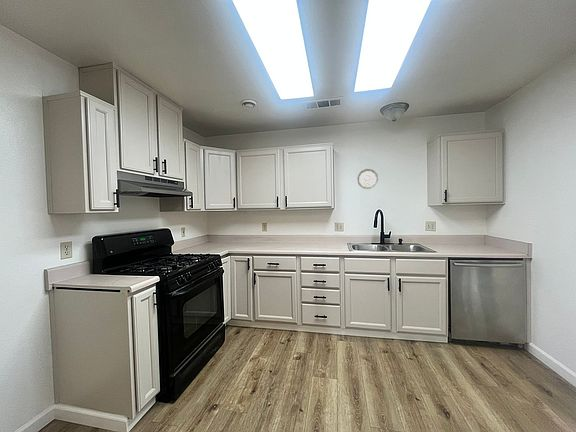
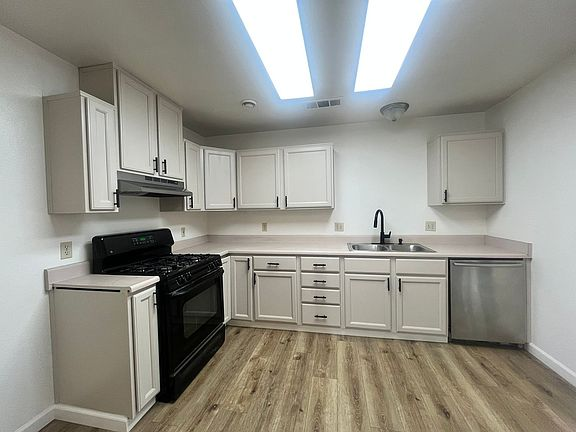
- decorative plate [356,168,379,190]
